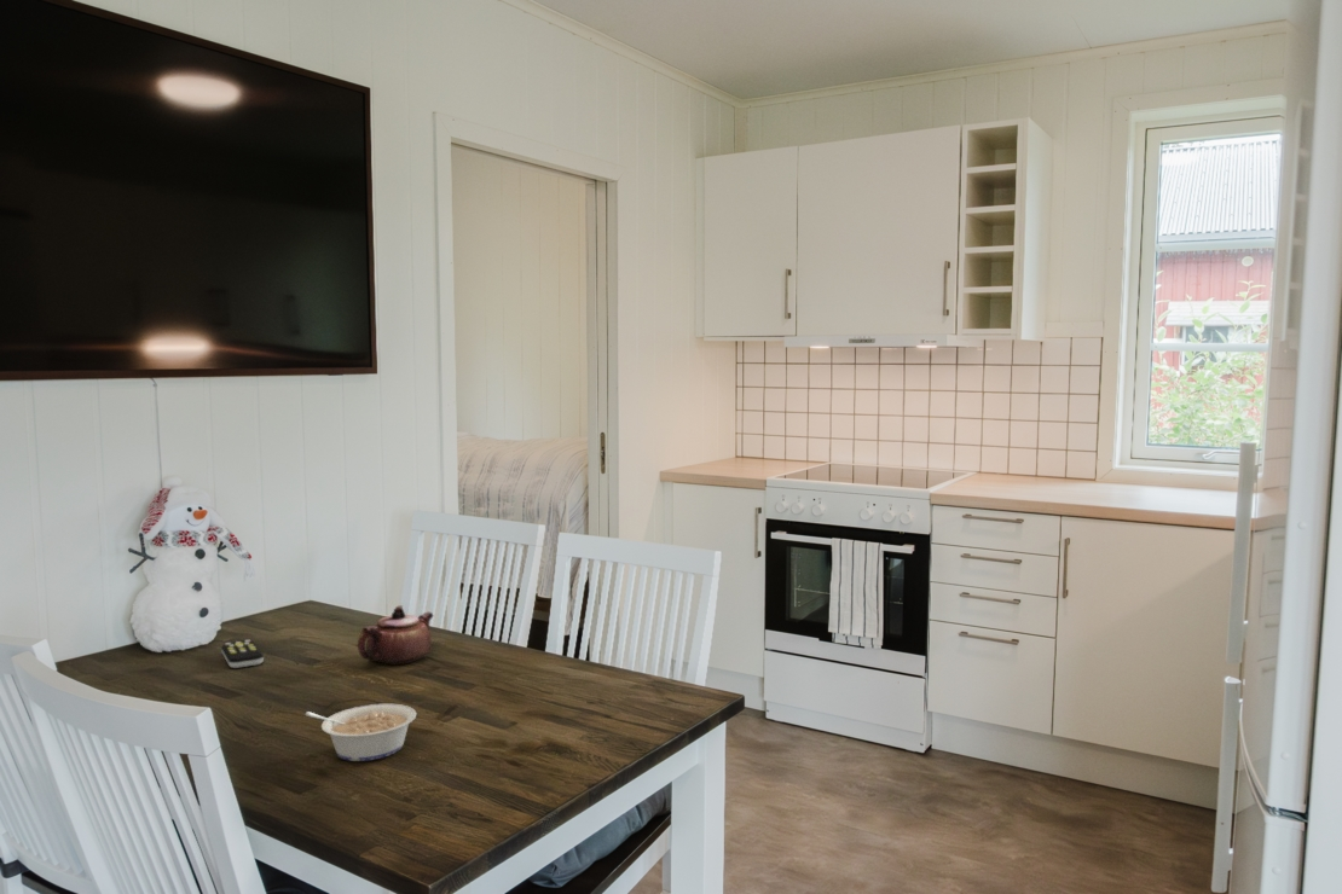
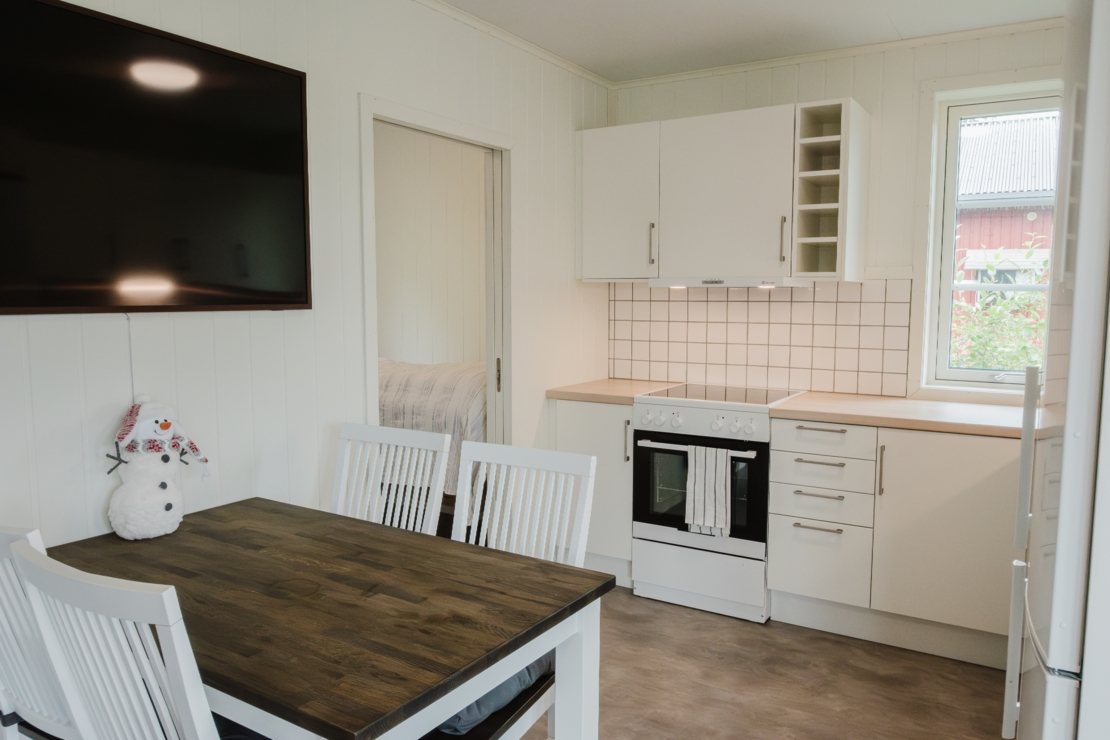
- remote control [220,639,265,669]
- legume [305,703,417,762]
- teapot [357,604,434,666]
